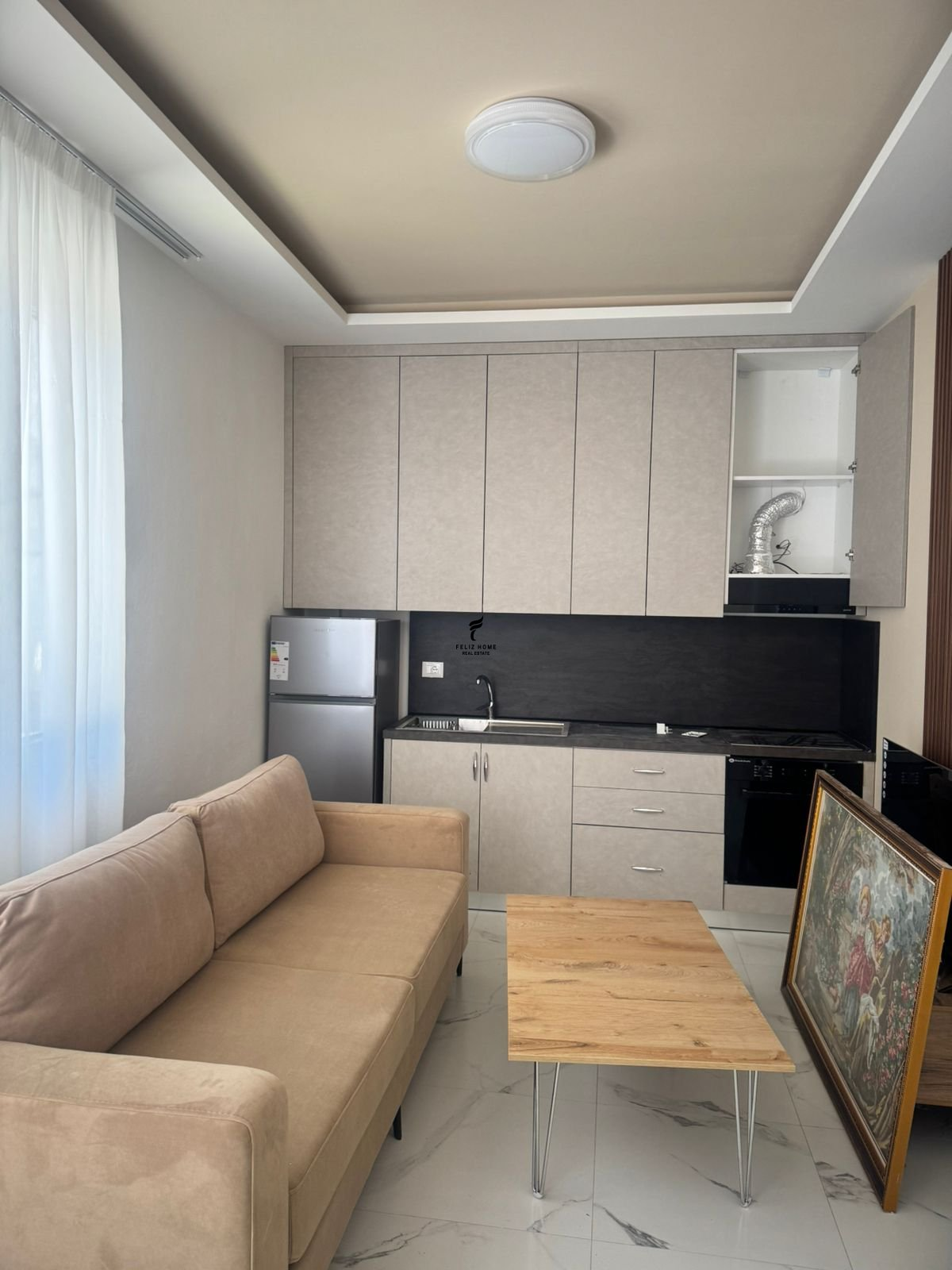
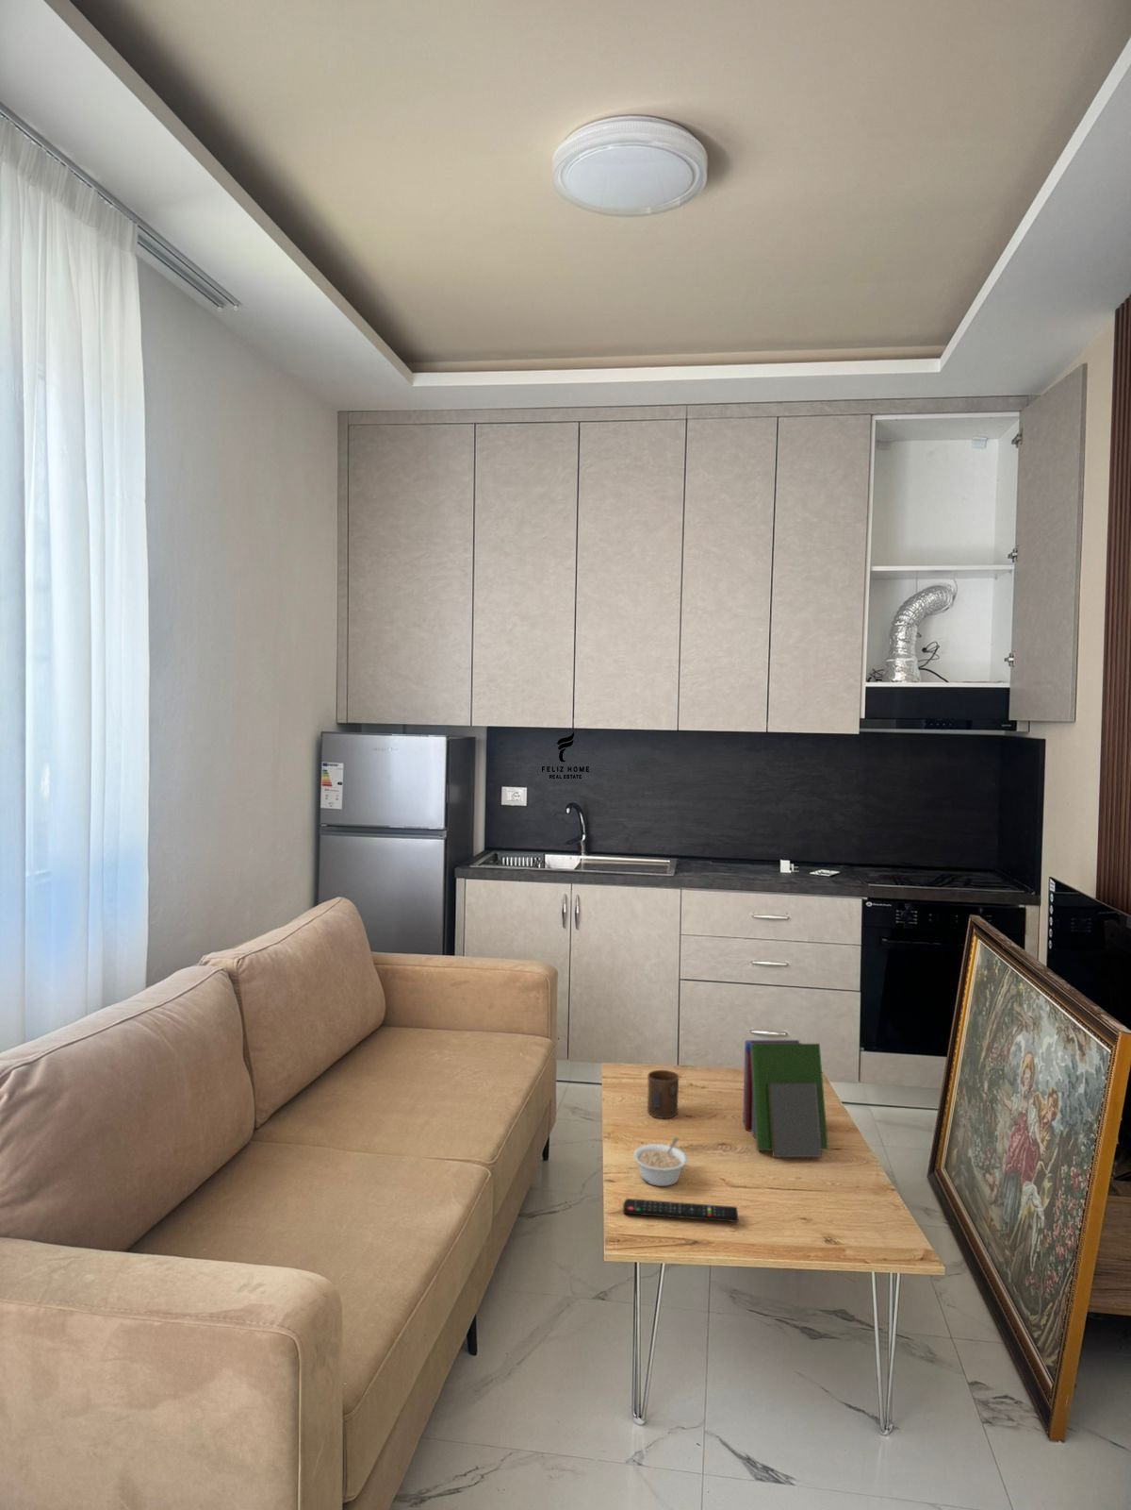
+ legume [632,1137,688,1188]
+ cup [646,1069,680,1119]
+ remote control [623,1197,739,1223]
+ book [741,1039,829,1158]
